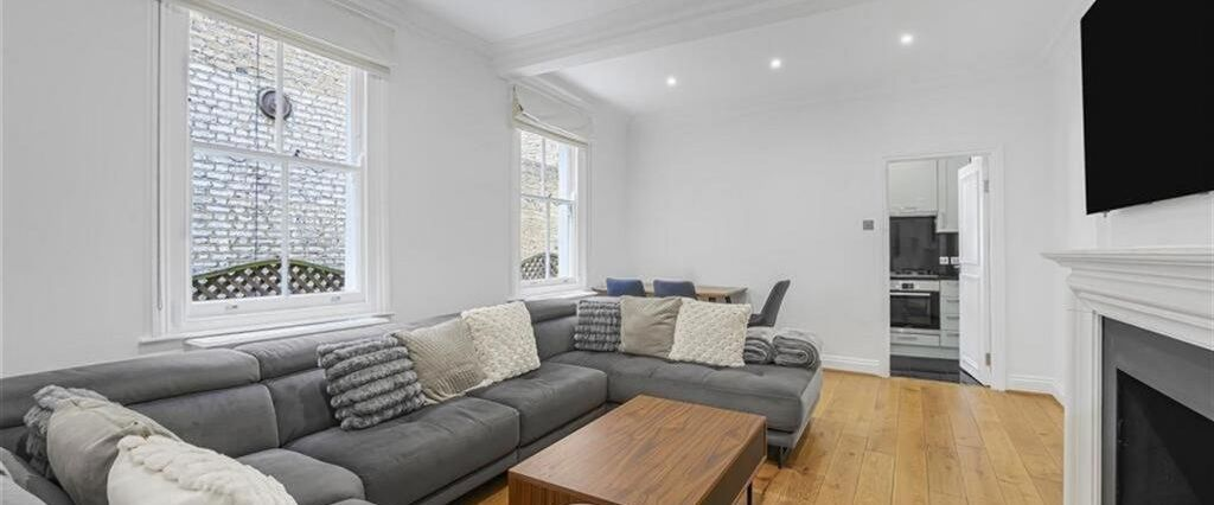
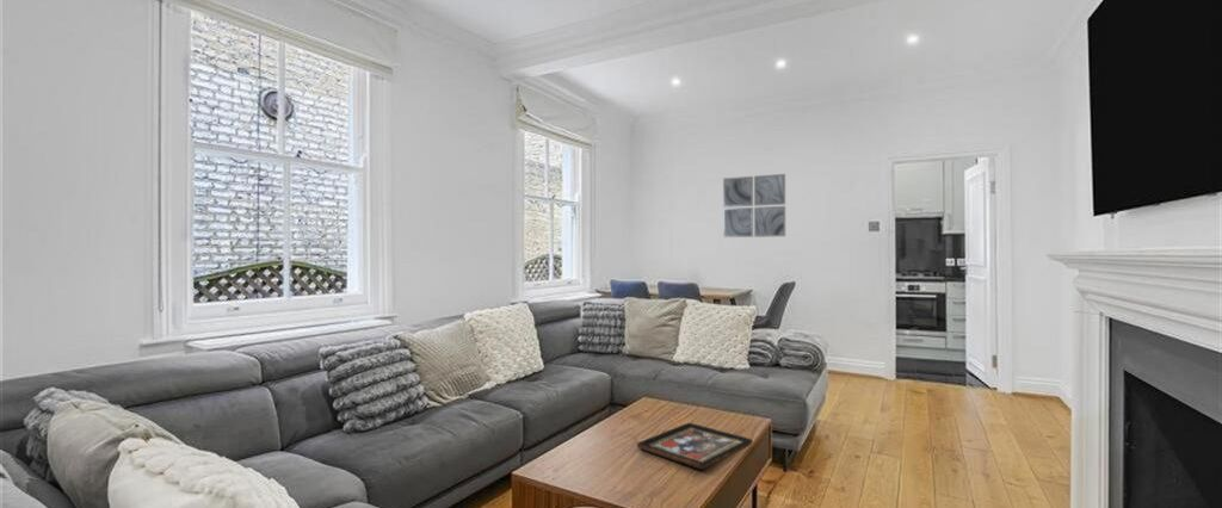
+ decorative tray [636,422,754,471]
+ wall art [722,173,786,238]
